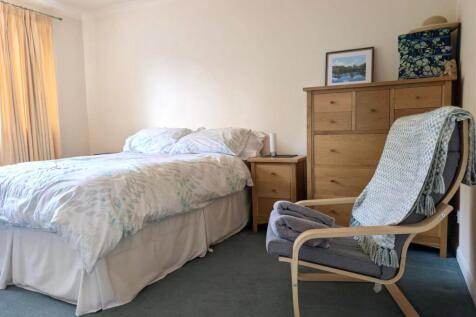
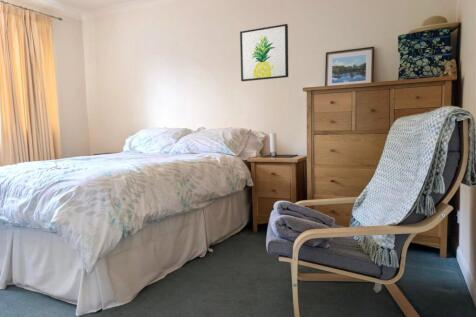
+ wall art [239,23,289,82]
